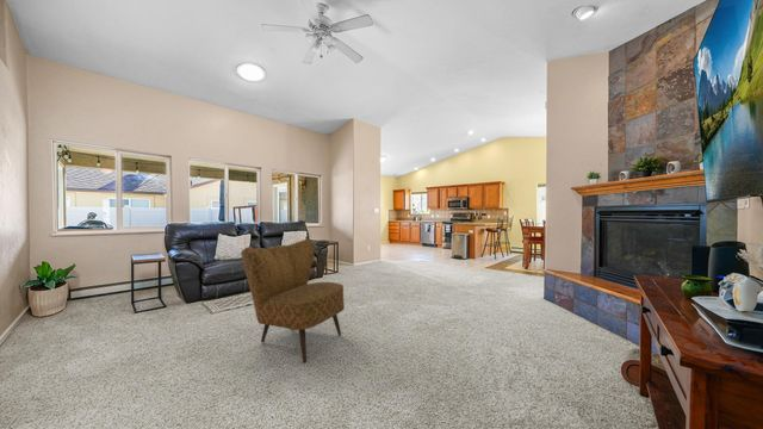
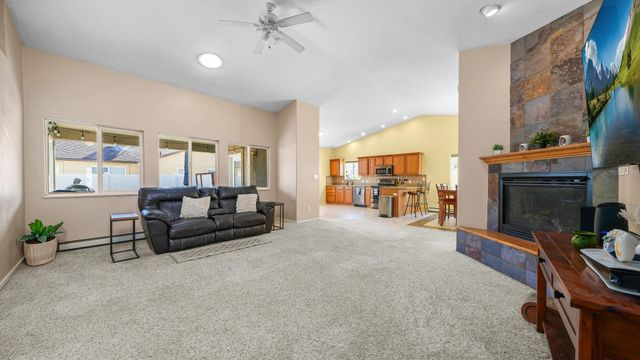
- armchair [240,238,346,363]
